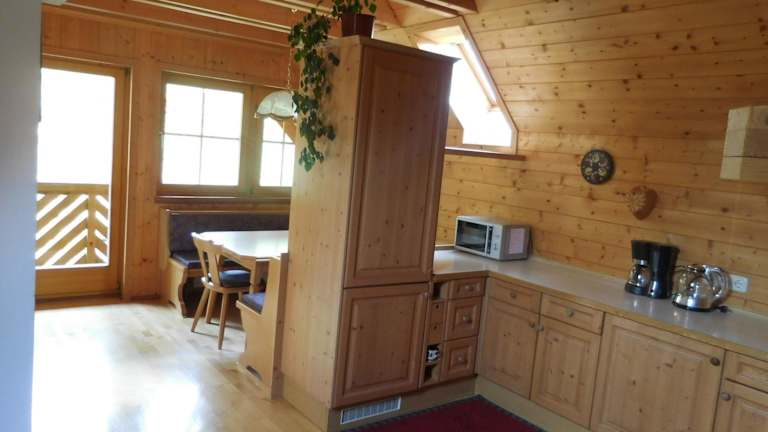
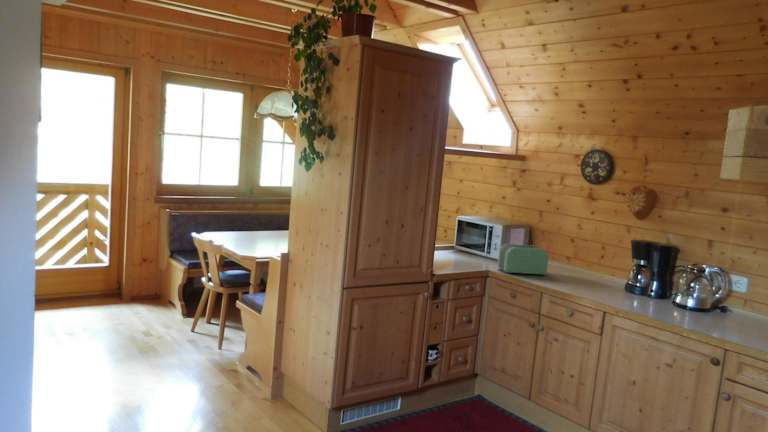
+ toaster [497,243,550,276]
